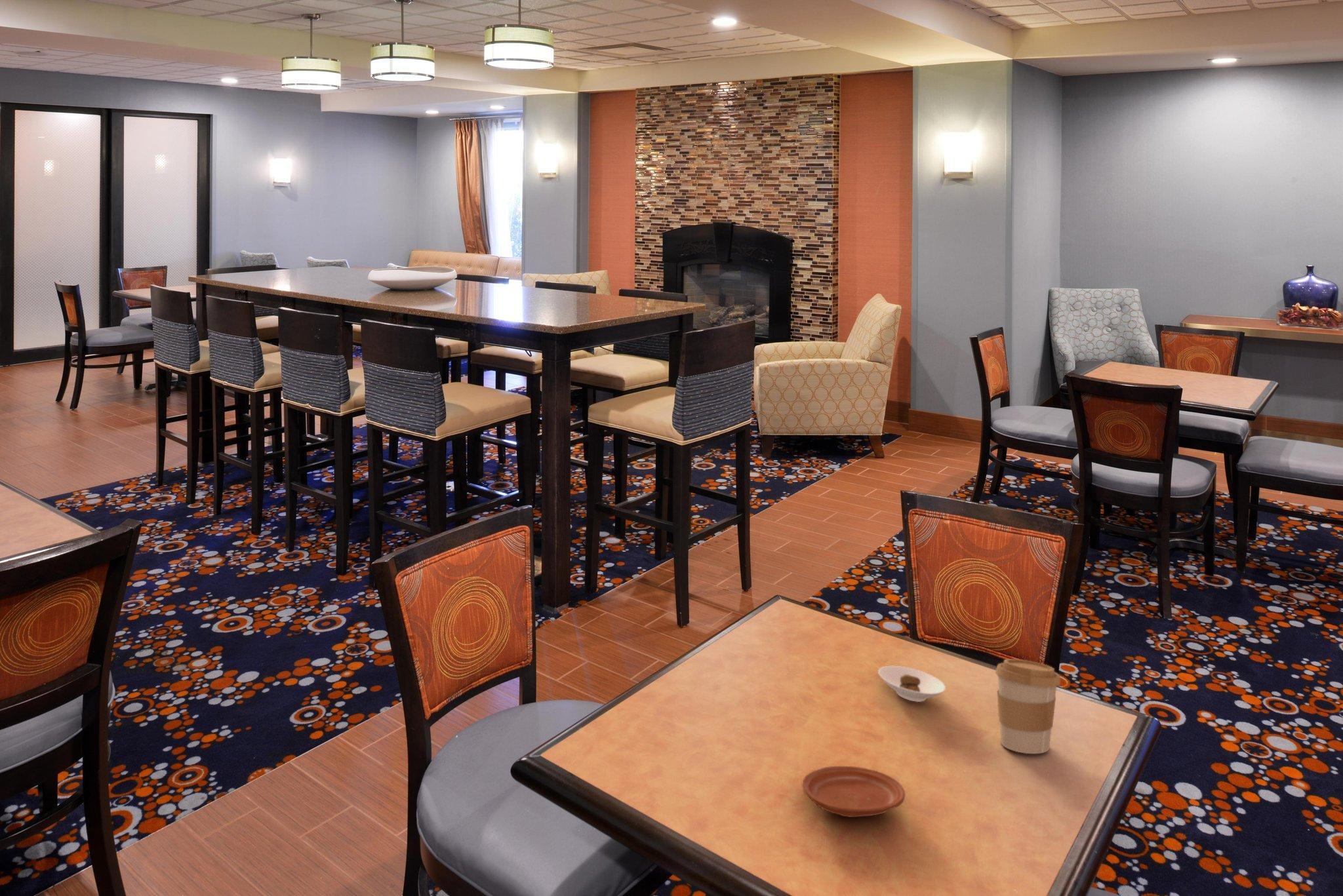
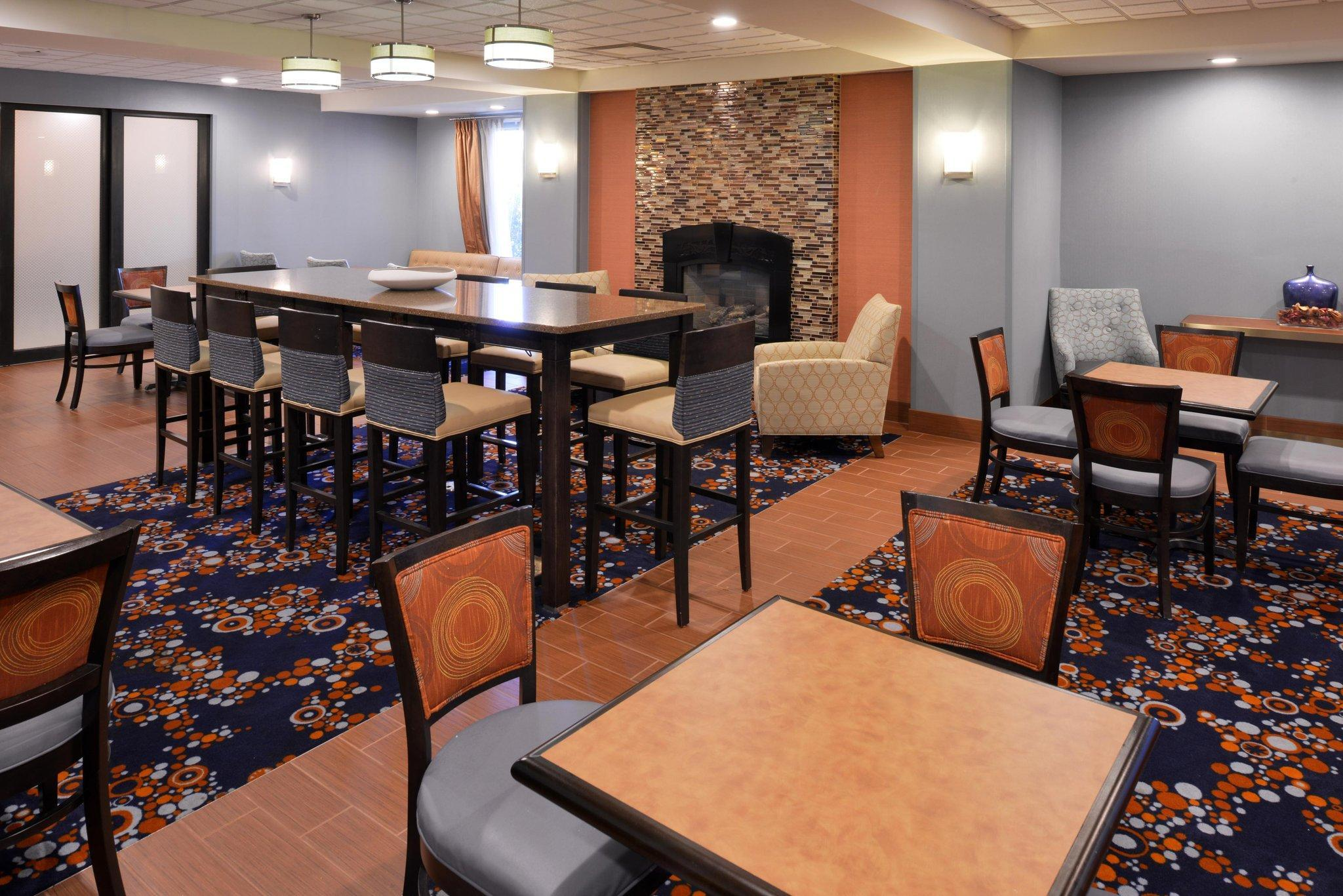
- coffee cup [995,658,1061,754]
- saucer [877,665,946,703]
- plate [802,766,906,818]
